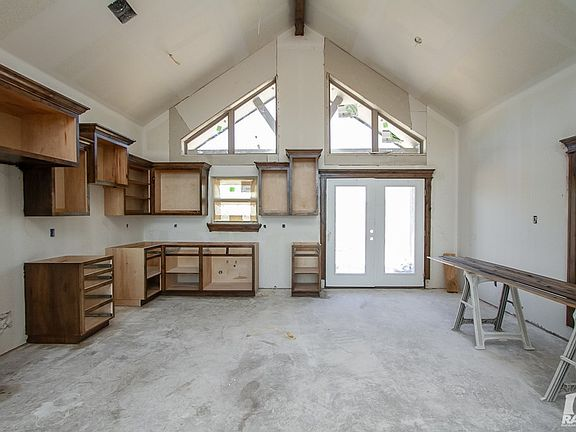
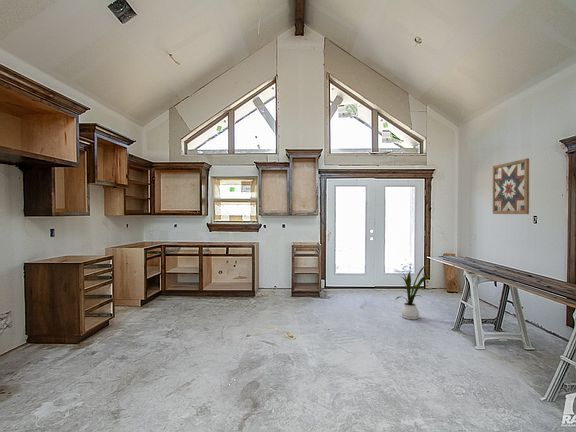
+ house plant [395,264,432,320]
+ wall art [492,157,530,215]
